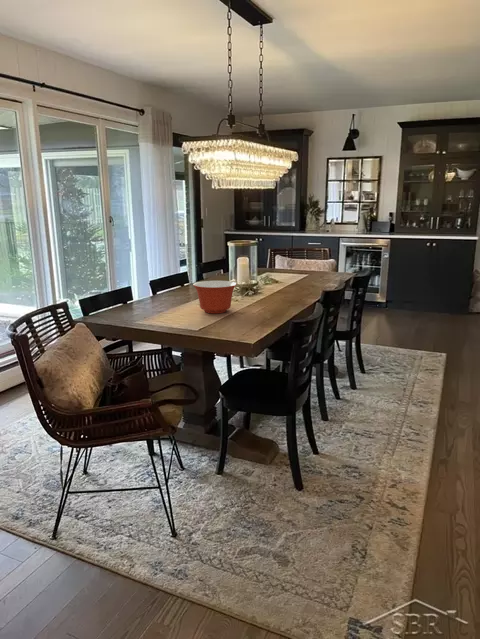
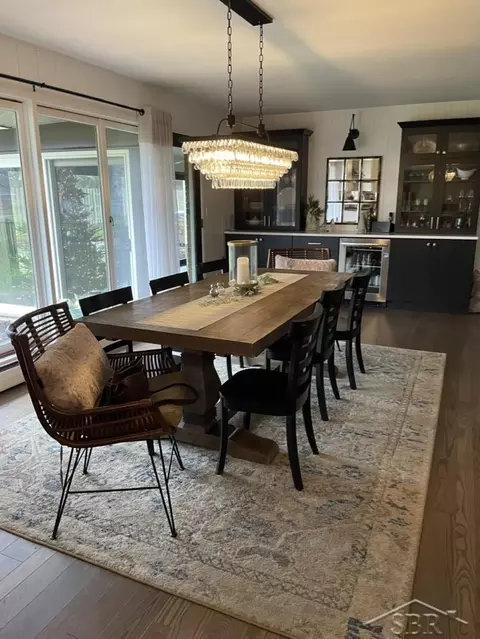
- mixing bowl [192,280,238,314]
